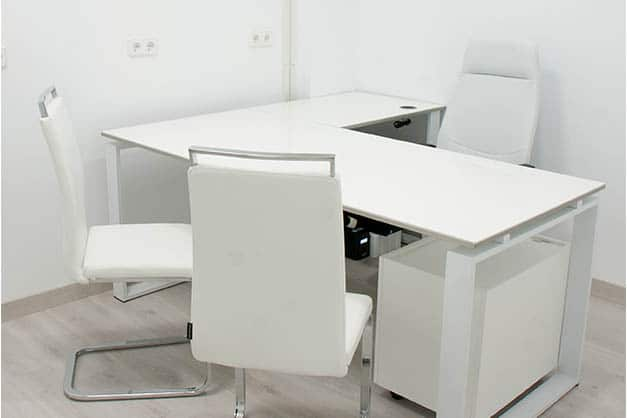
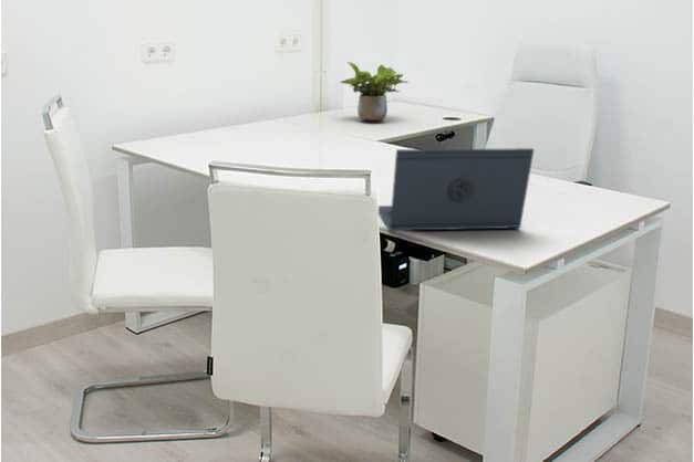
+ potted plant [339,61,410,122]
+ laptop [377,147,535,232]
